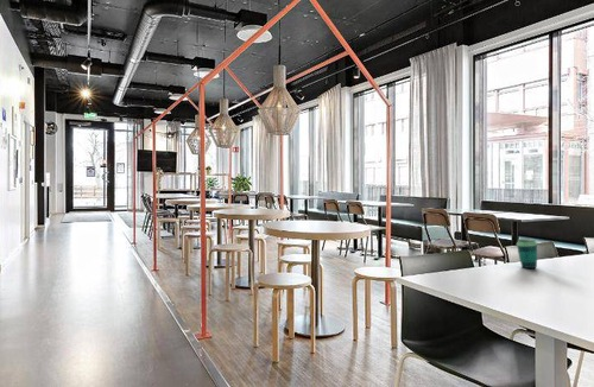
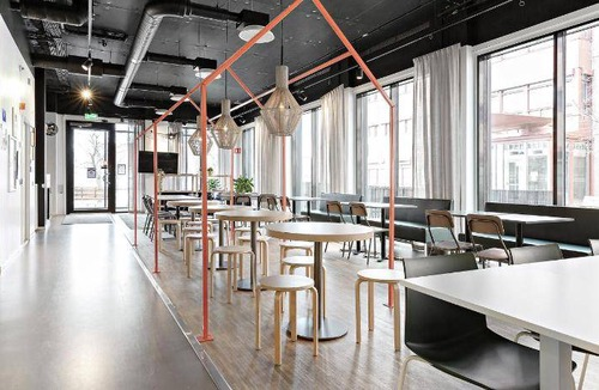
- cup [516,237,539,269]
